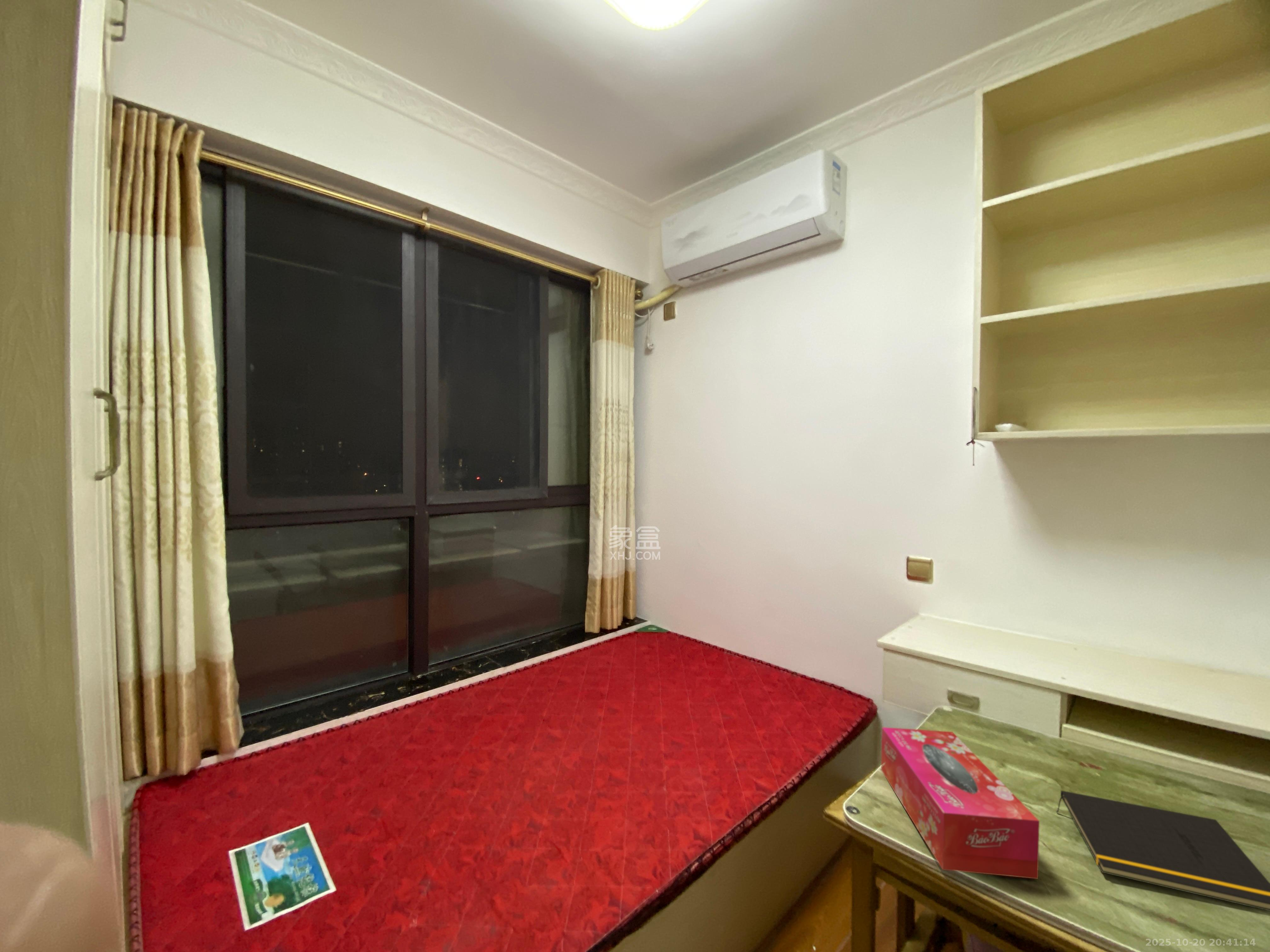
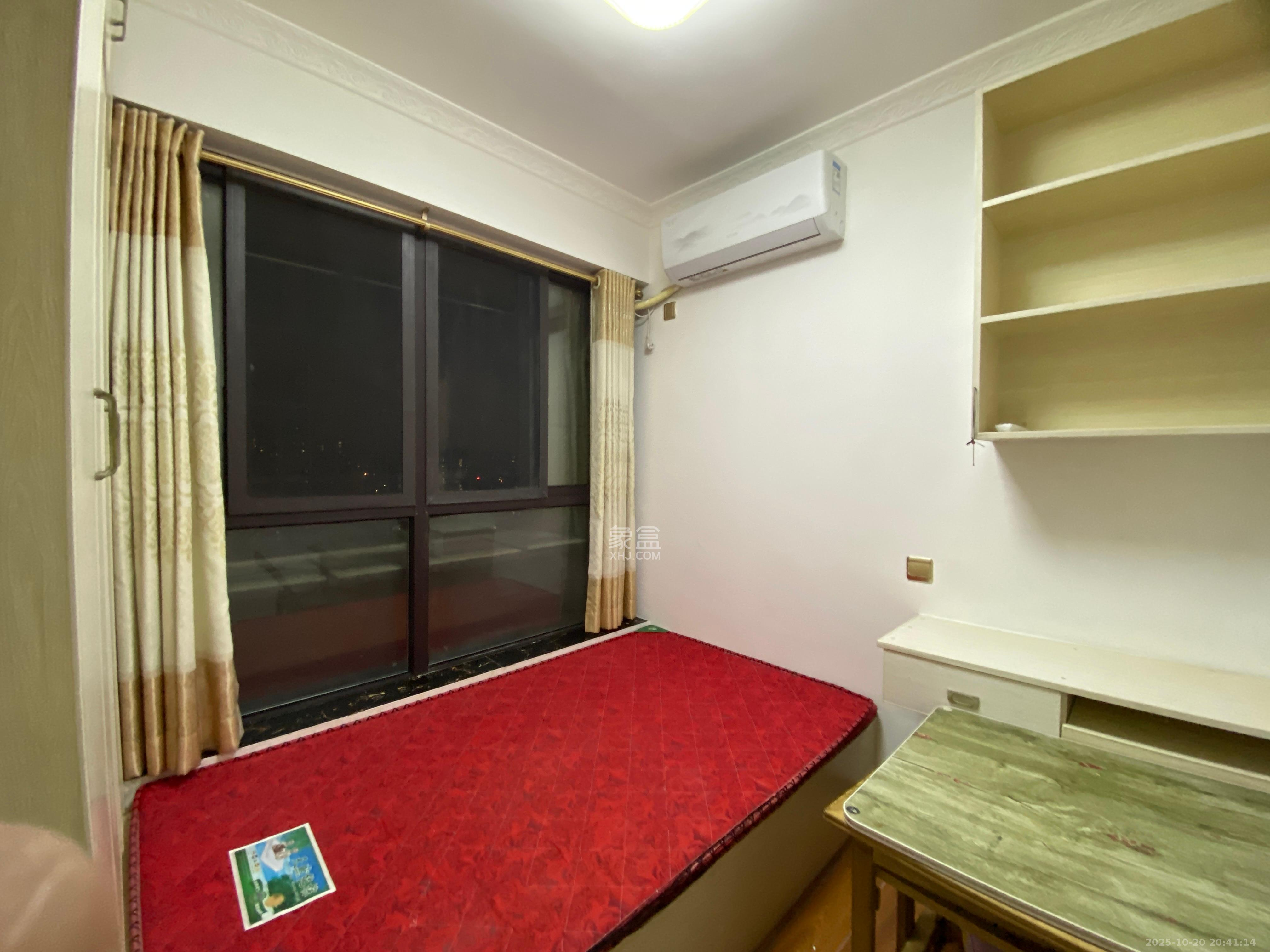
- tissue box [881,727,1040,879]
- notepad [1056,790,1270,911]
